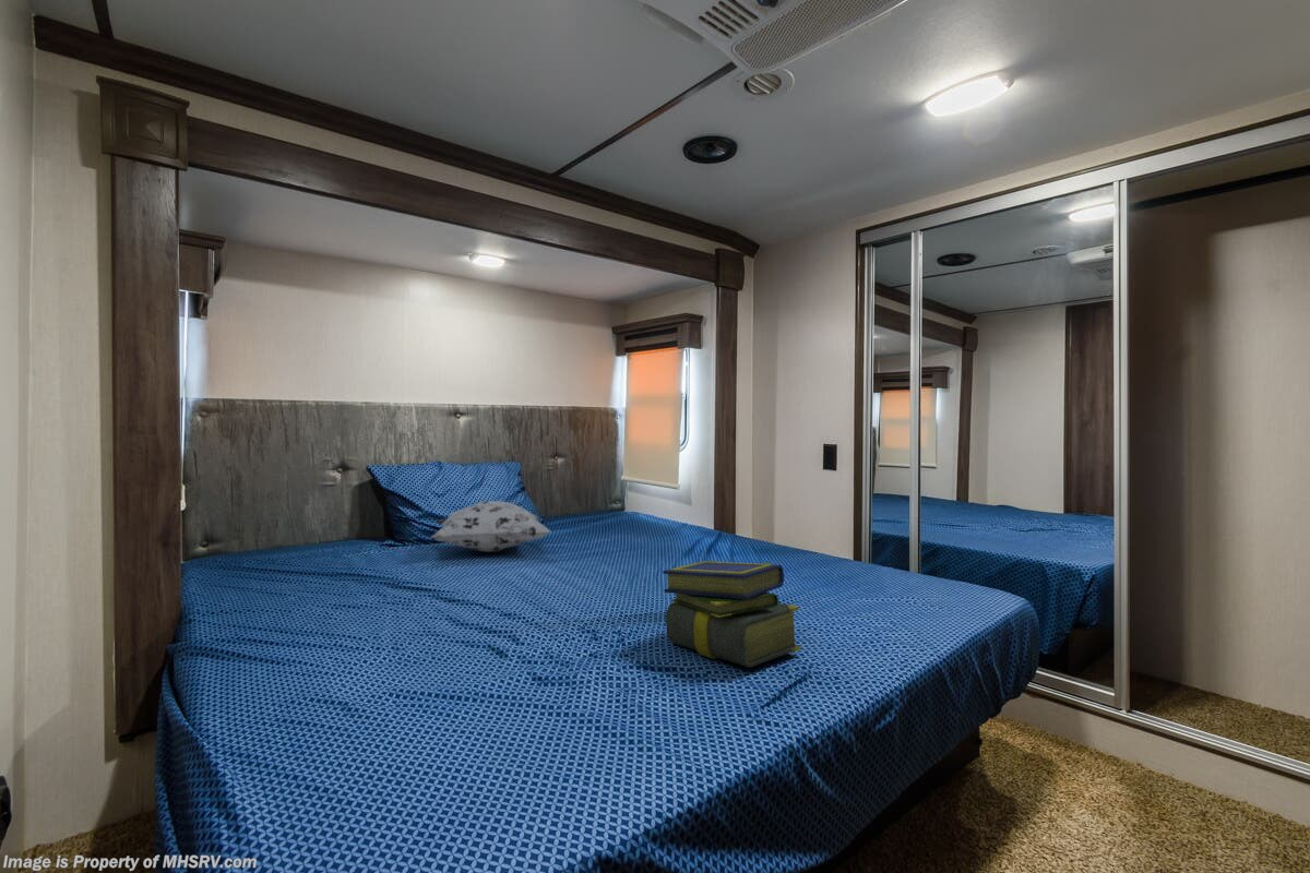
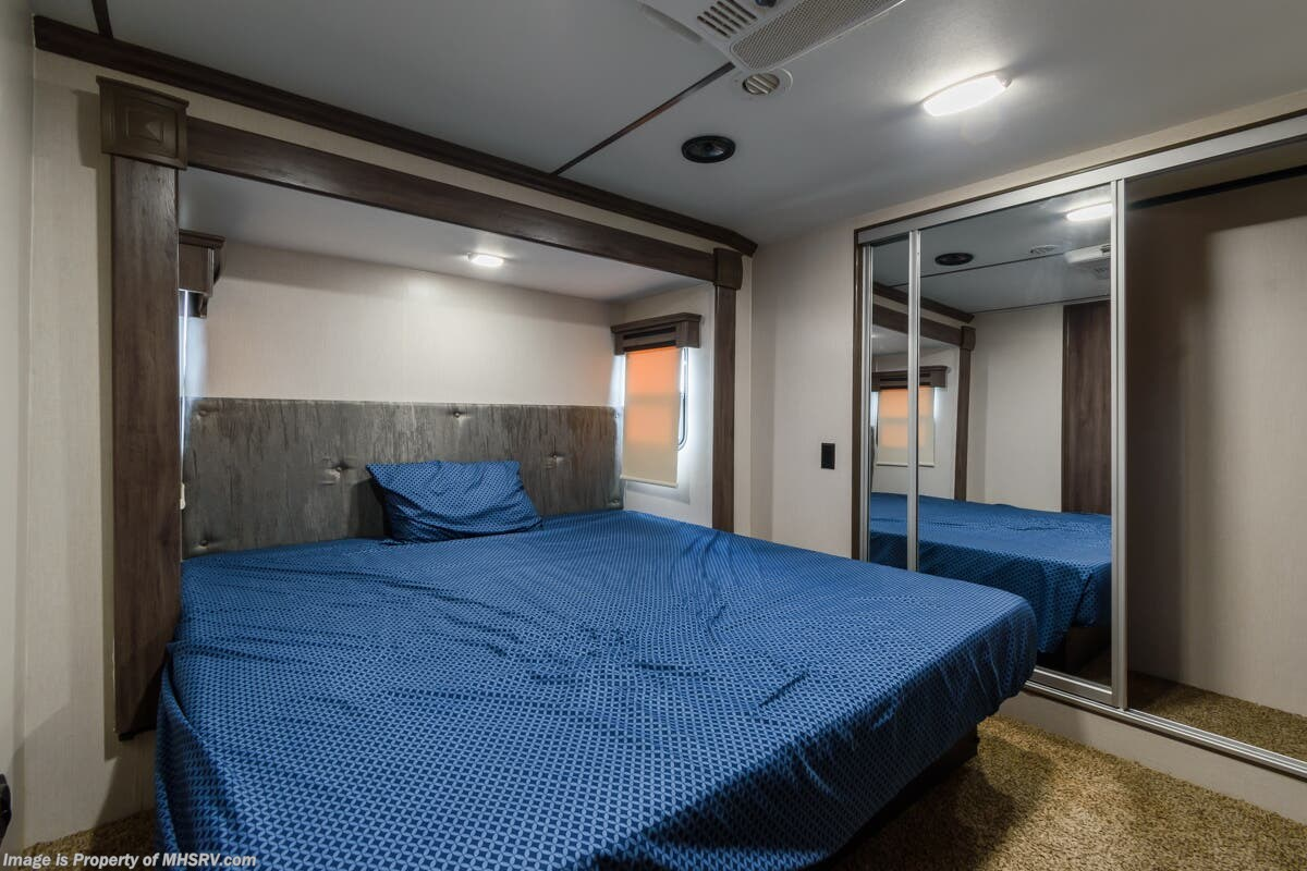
- stack of books [662,560,801,668]
- decorative pillow [430,500,551,553]
